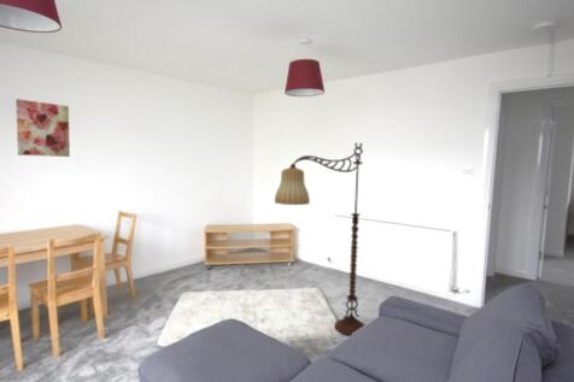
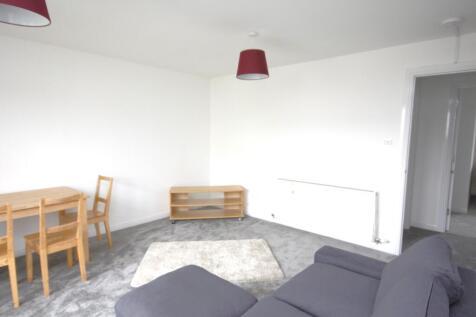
- wall art [14,98,71,158]
- floor lamp [274,142,367,337]
